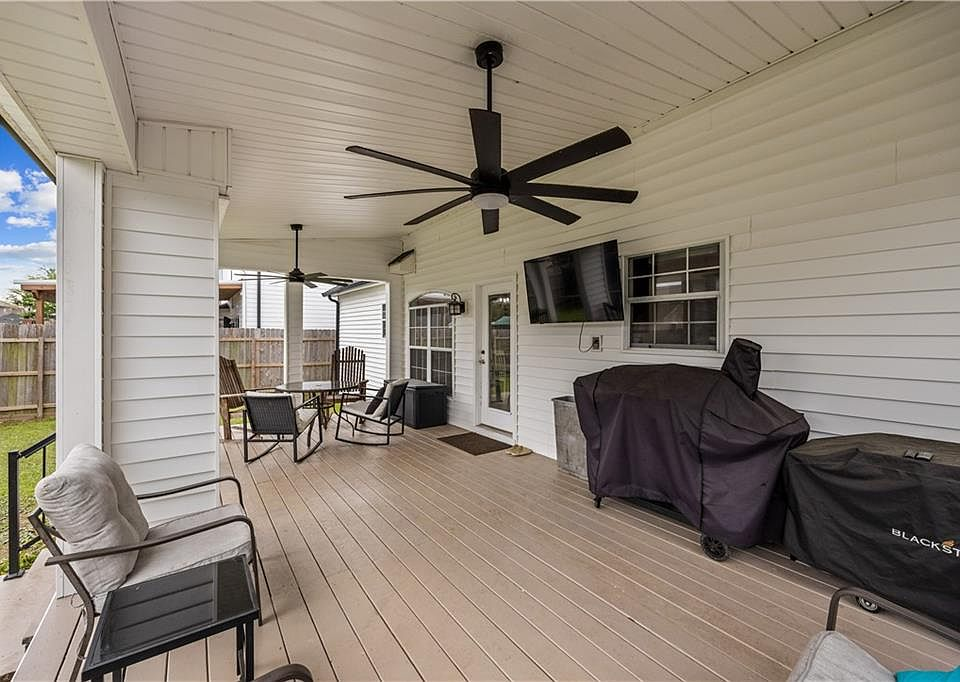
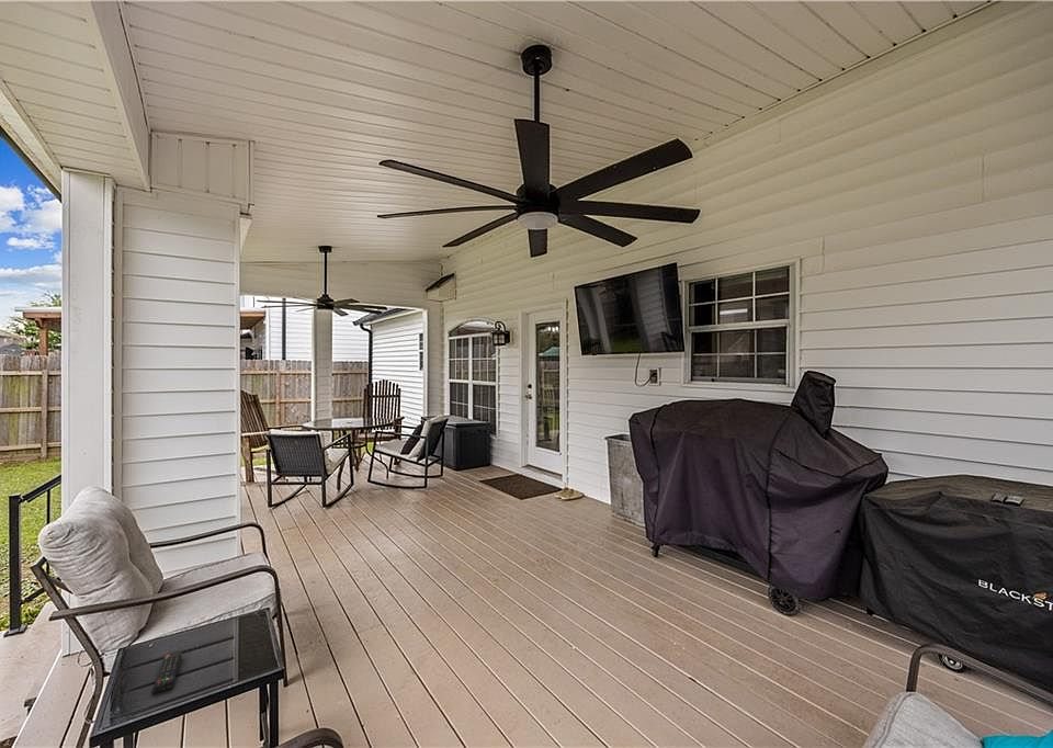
+ remote control [151,649,183,695]
